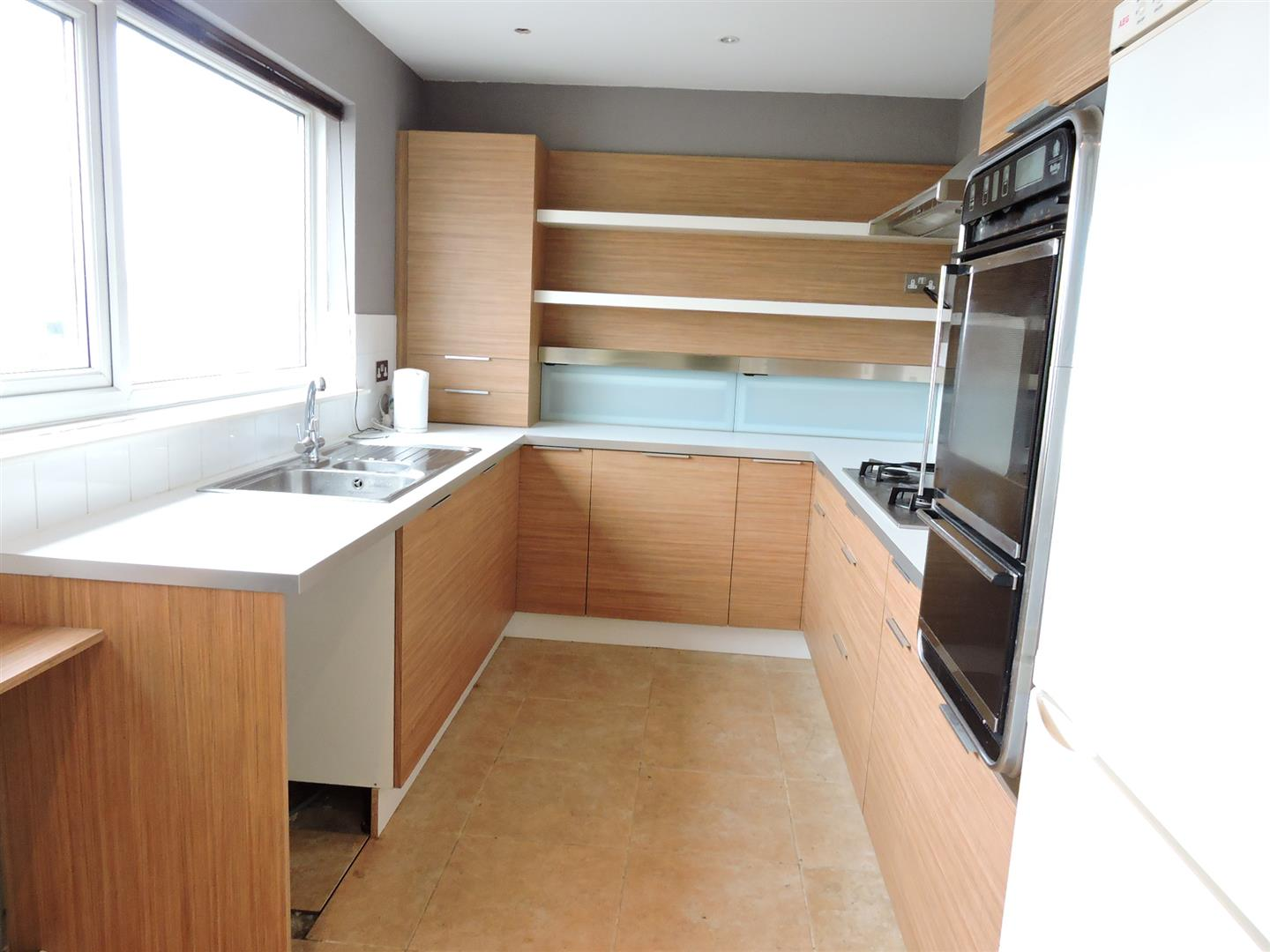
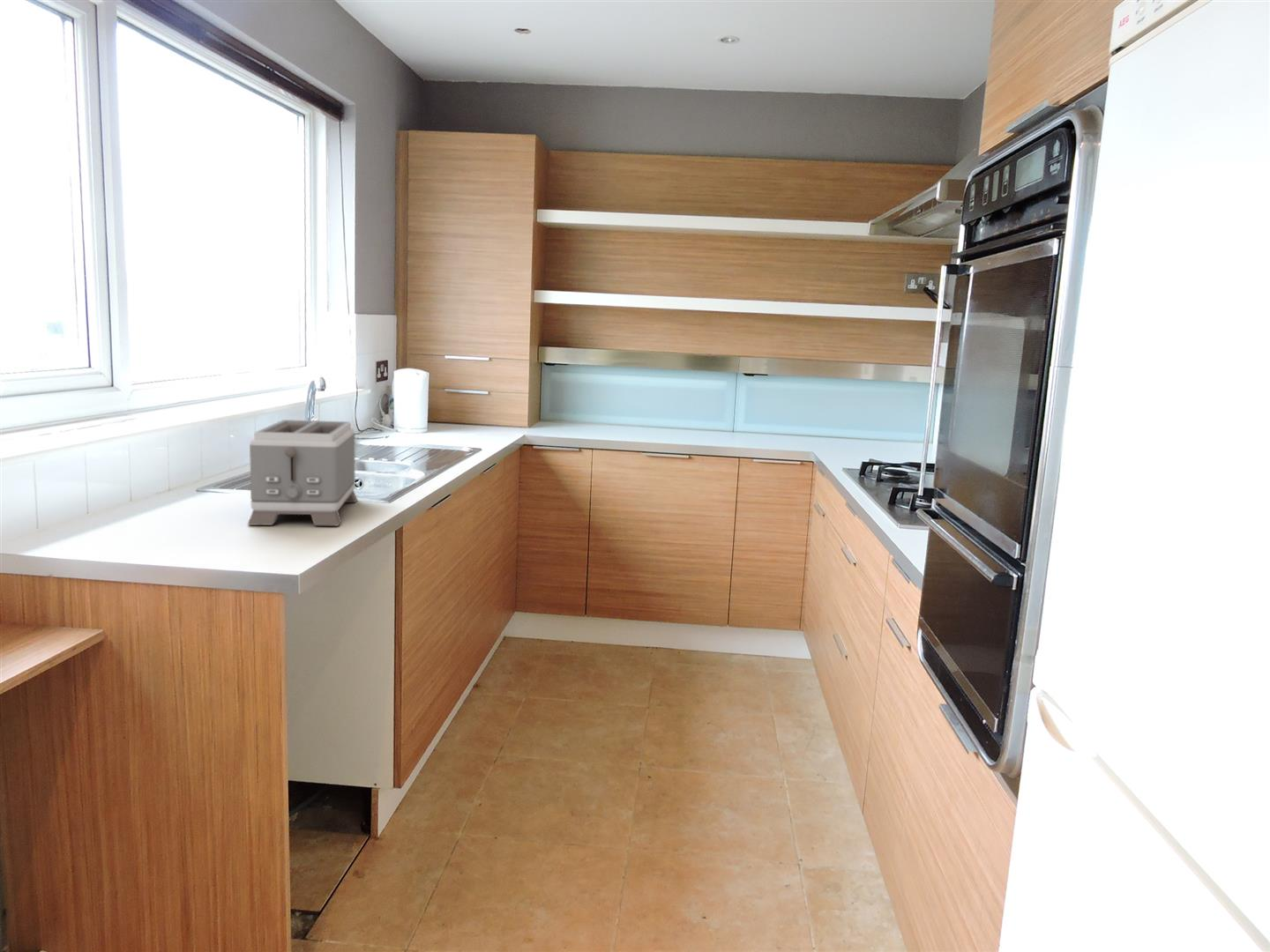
+ toaster [247,419,358,527]
